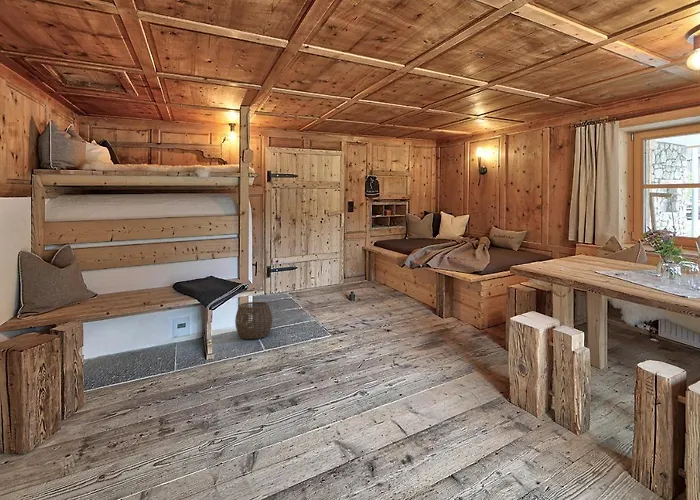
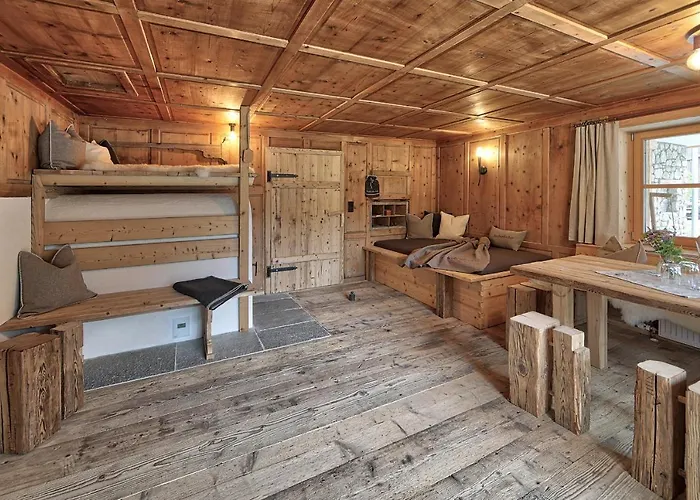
- woven basket [234,301,274,340]
